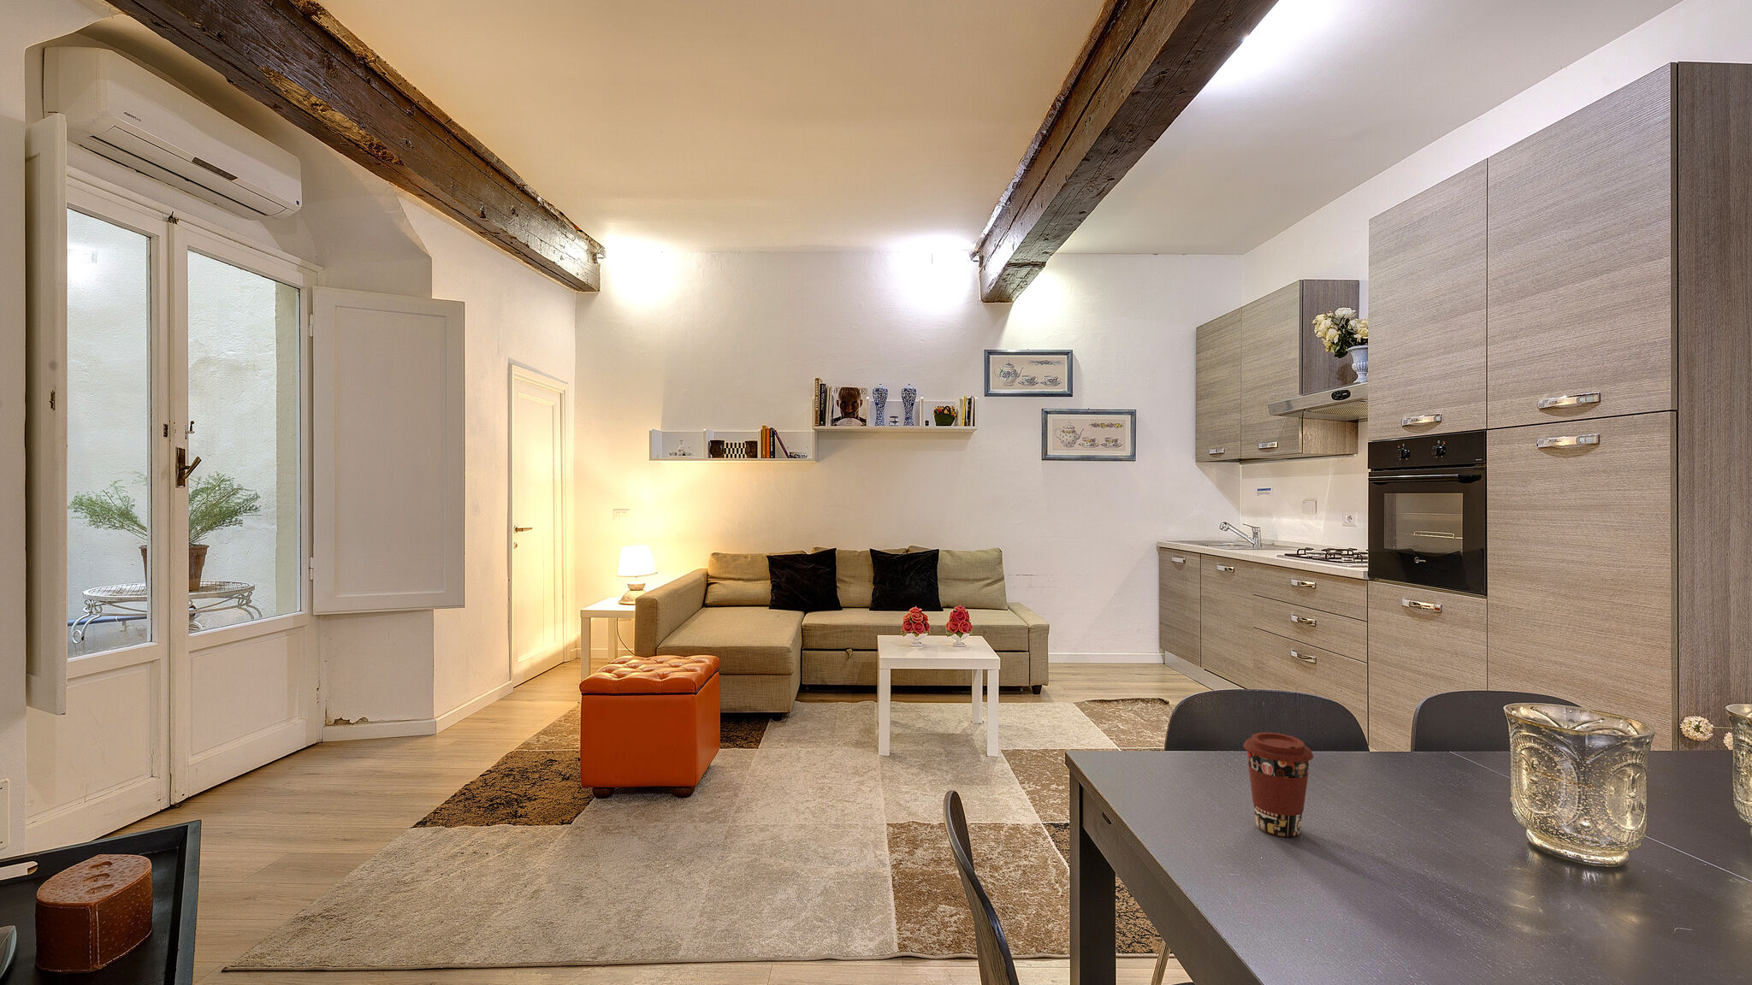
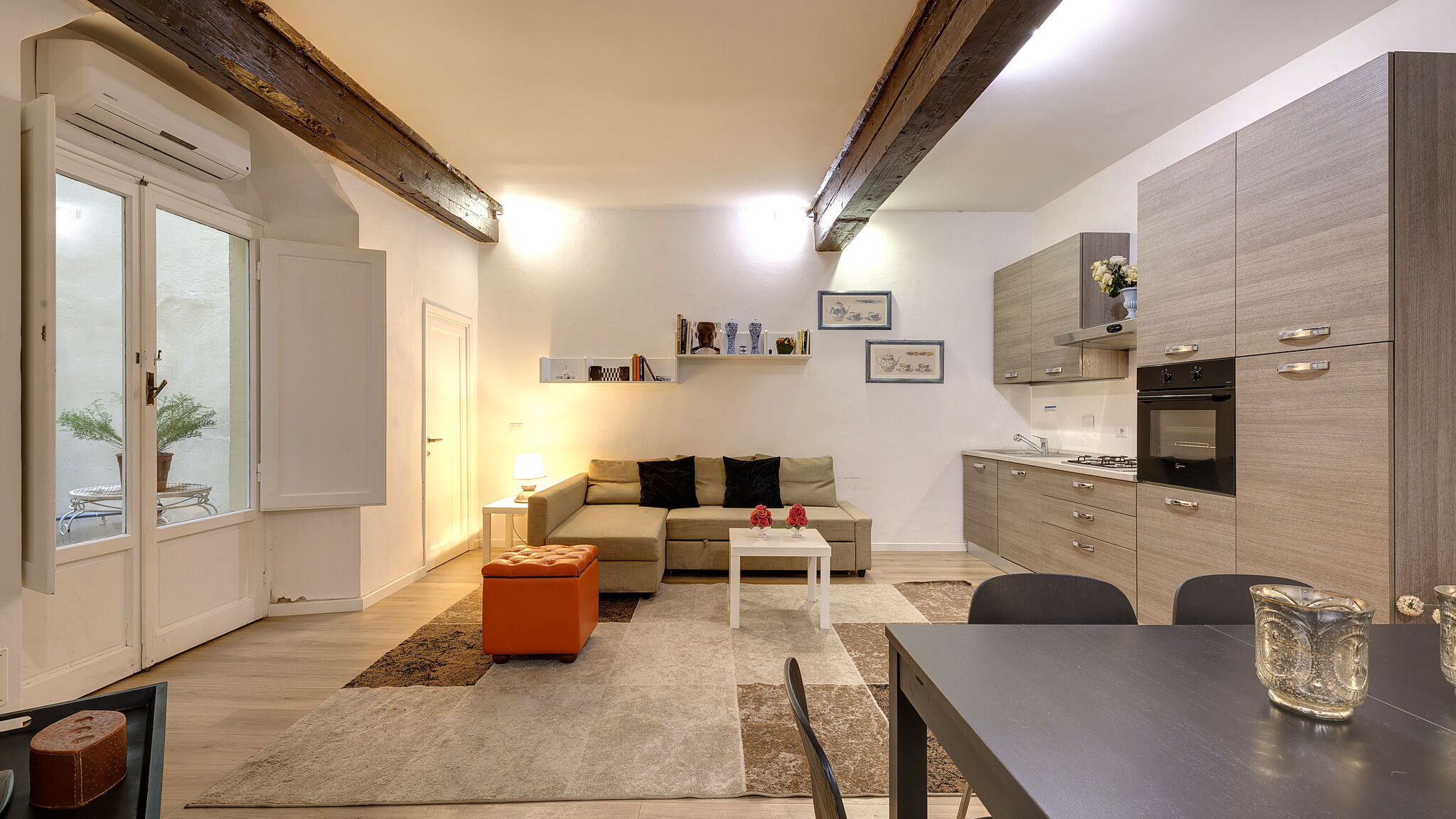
- coffee cup [1243,732,1314,838]
